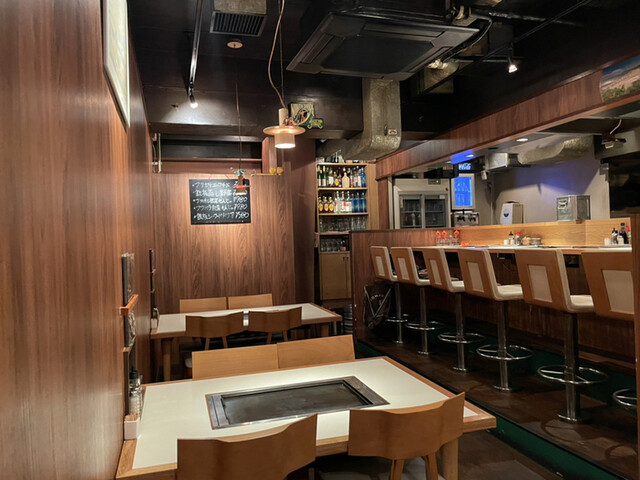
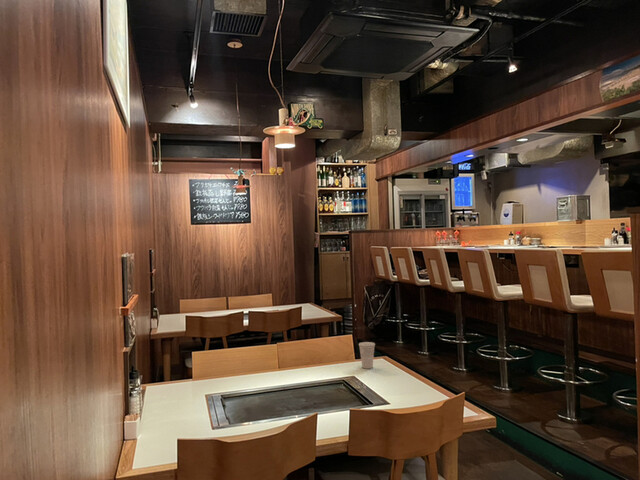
+ cup [358,341,376,370]
